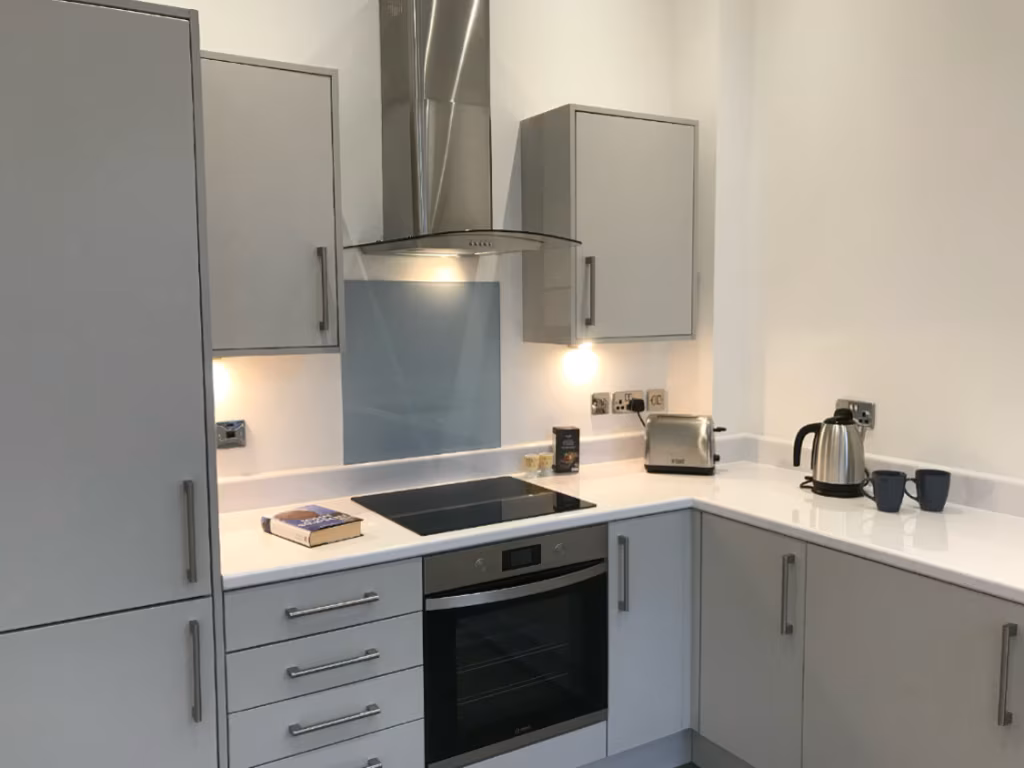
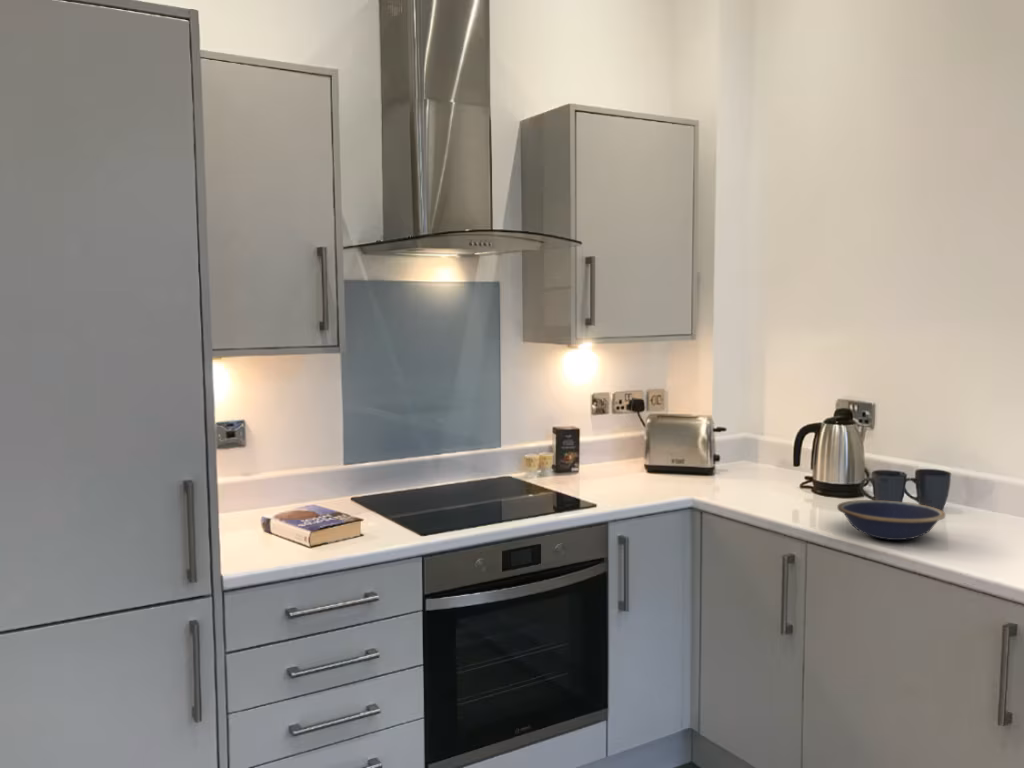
+ bowl [836,499,946,541]
